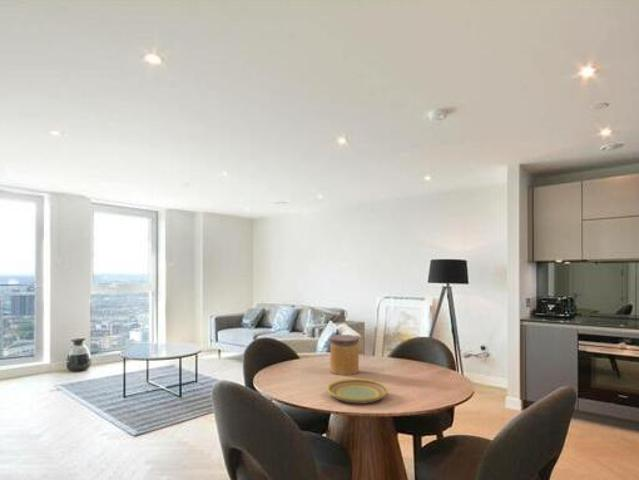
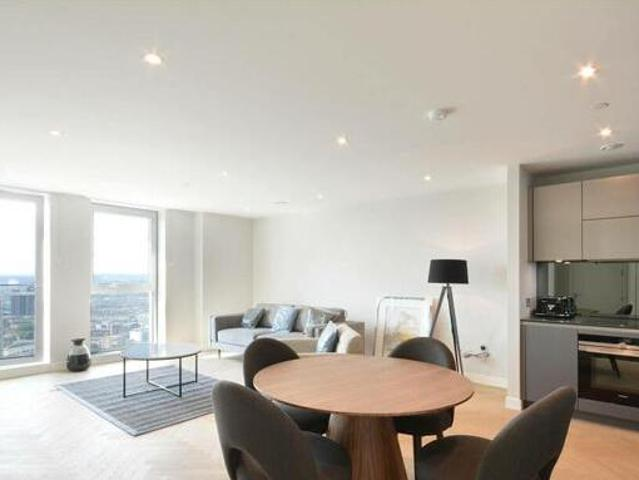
- plate [326,378,389,405]
- jar [329,334,360,376]
